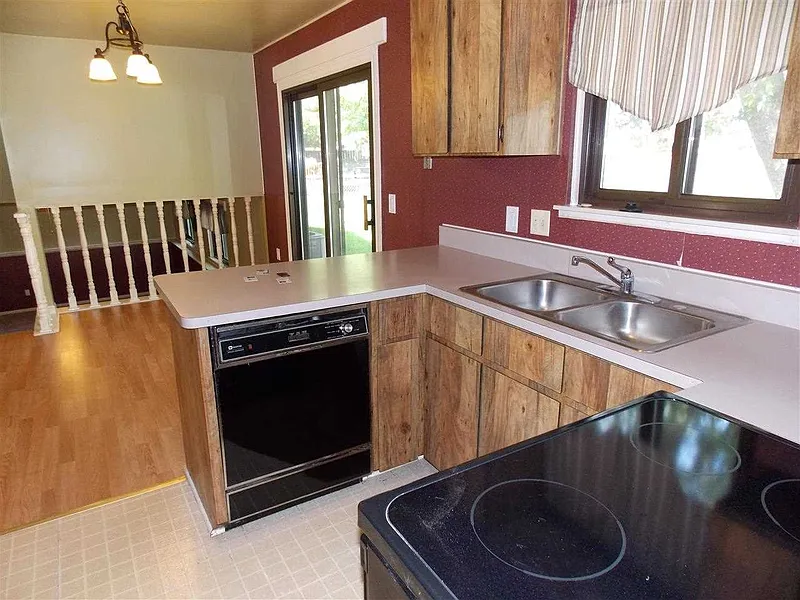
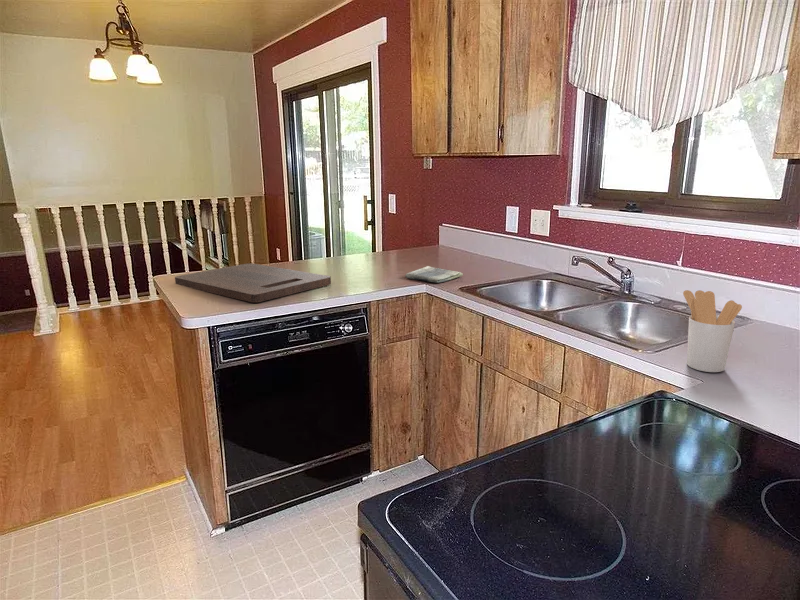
+ cutting board [174,262,332,303]
+ utensil holder [682,289,743,373]
+ dish towel [404,265,464,284]
